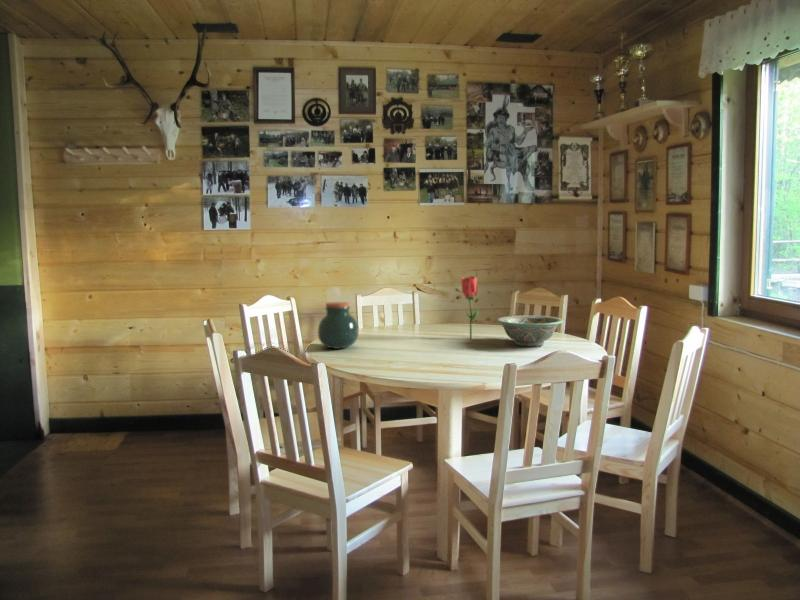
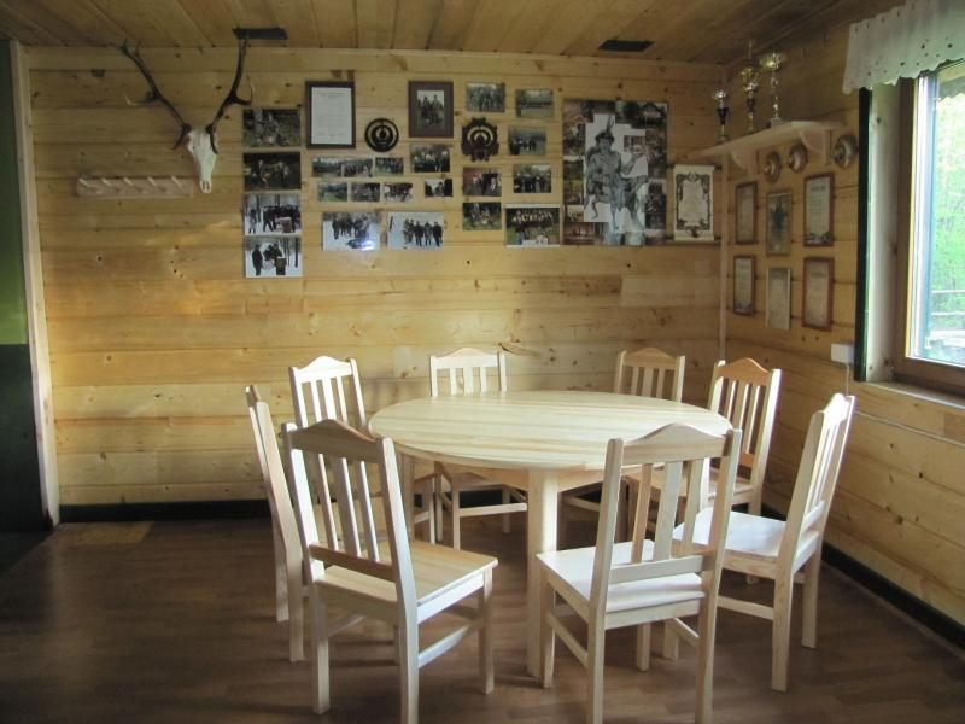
- jar [317,301,360,350]
- flower [461,276,480,340]
- decorative bowl [496,314,564,347]
